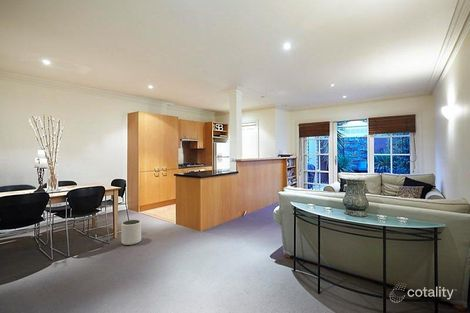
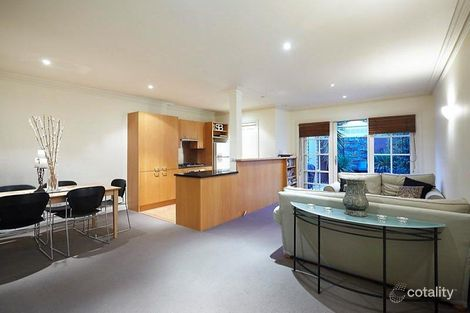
- plant pot [120,219,142,246]
